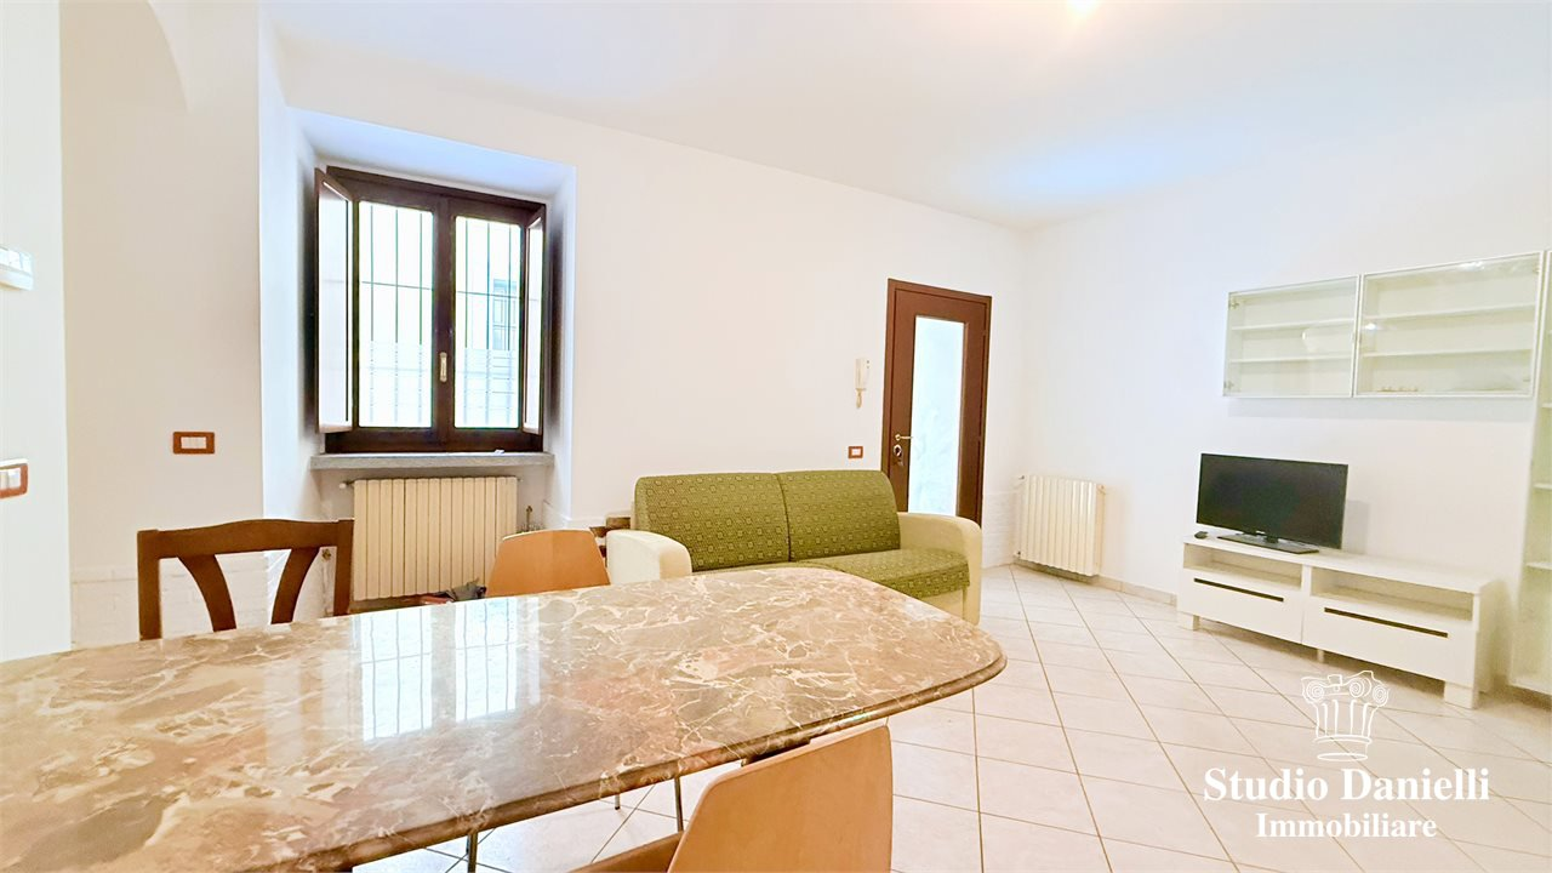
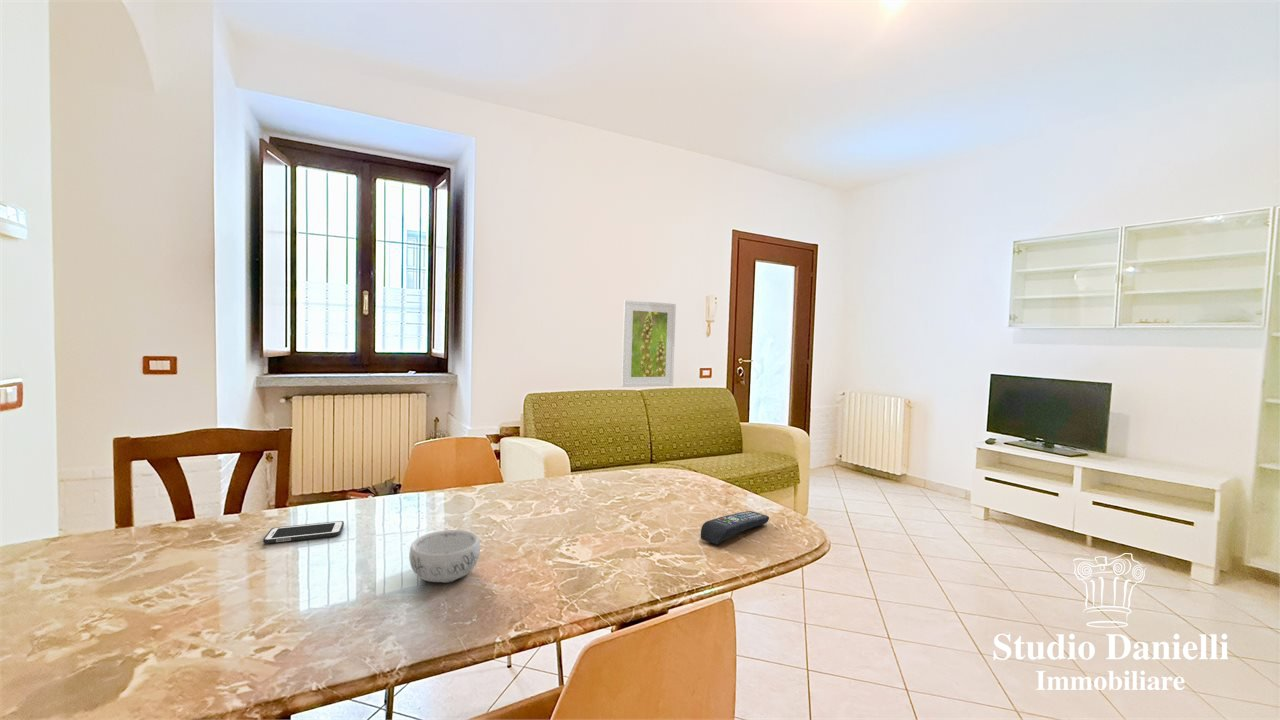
+ cell phone [262,520,345,544]
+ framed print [620,299,677,388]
+ decorative bowl [408,529,481,584]
+ remote control [700,510,770,545]
